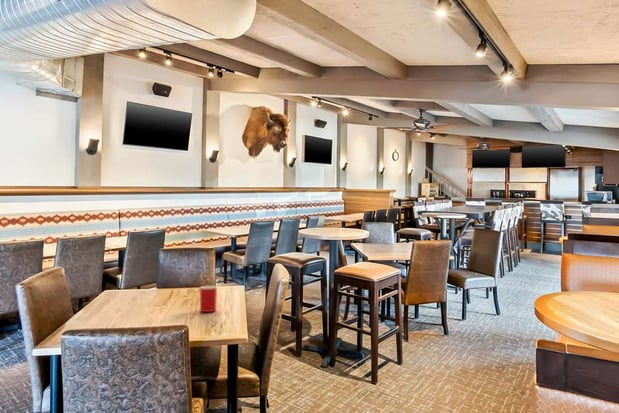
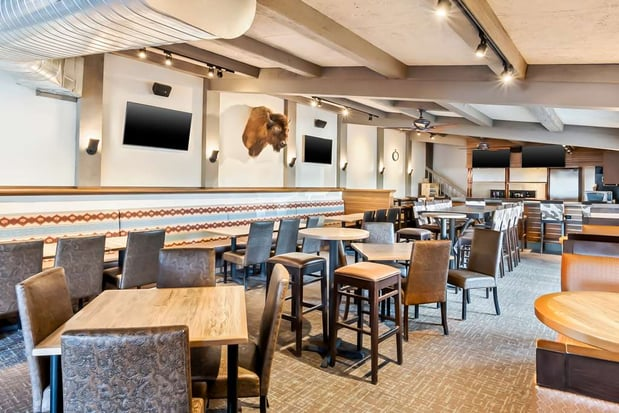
- cup [199,285,218,313]
